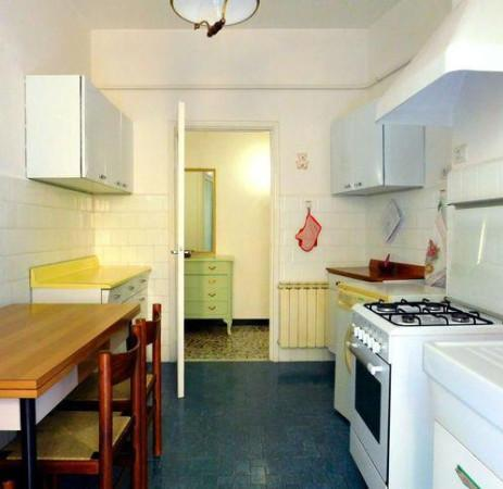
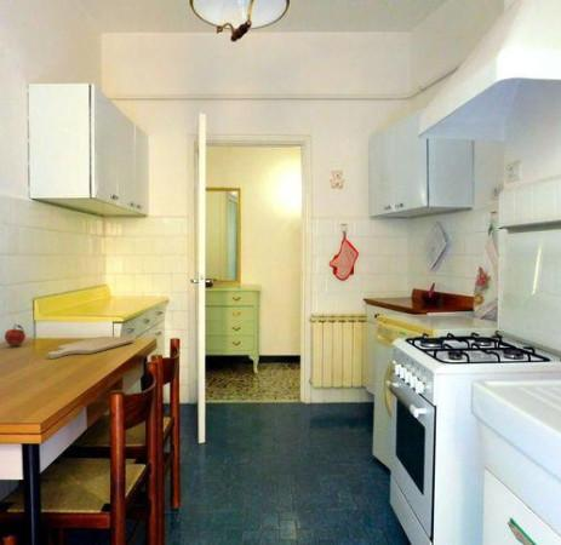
+ fruit [4,323,27,348]
+ chopping board [47,335,134,360]
